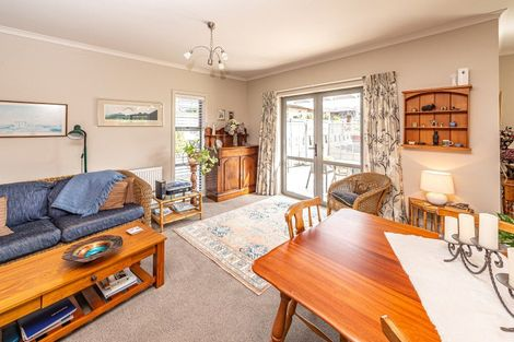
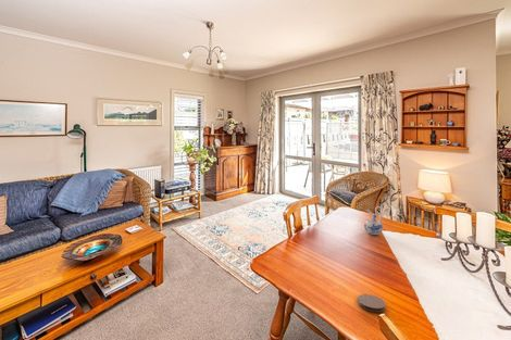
+ coaster [357,293,387,313]
+ ceramic pitcher [363,205,384,236]
